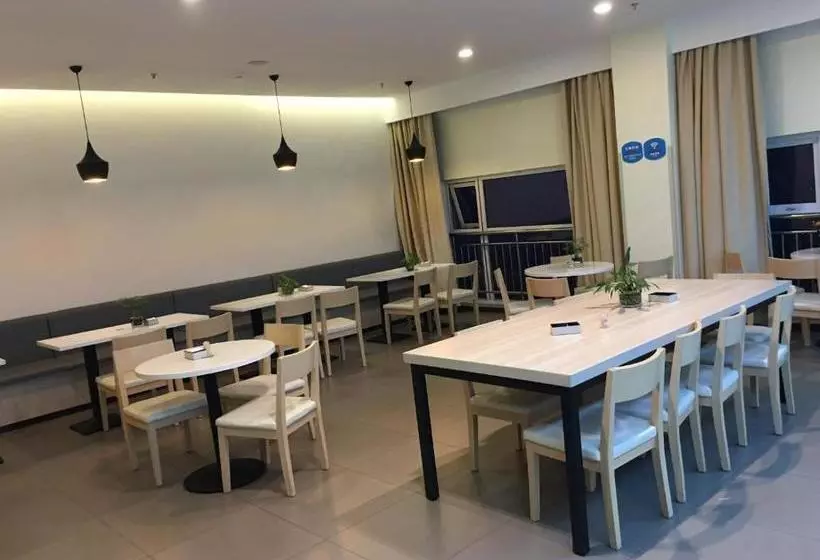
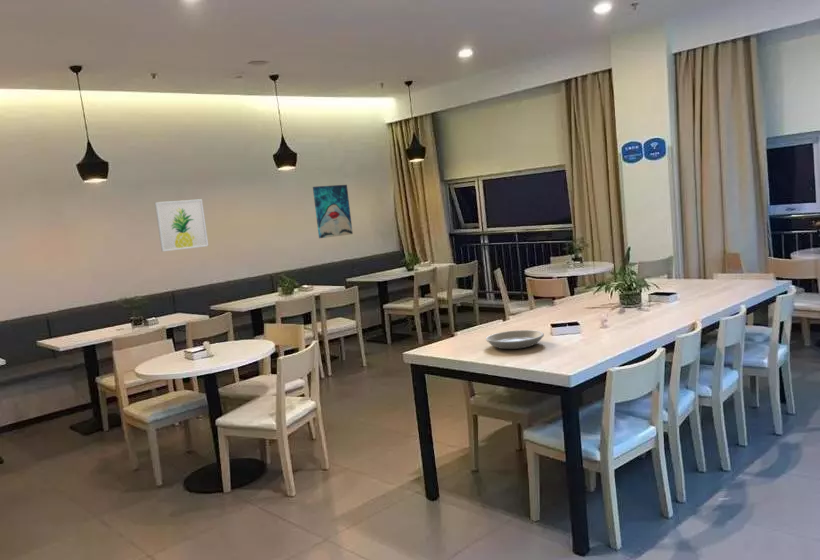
+ plate [485,329,545,350]
+ wall art [154,198,209,252]
+ wall art [312,184,354,239]
